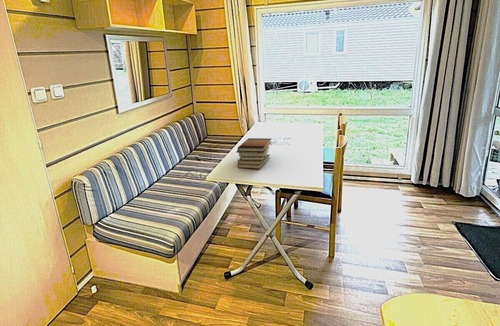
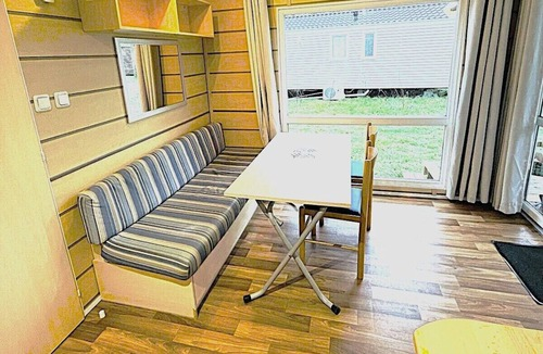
- book stack [235,137,272,170]
